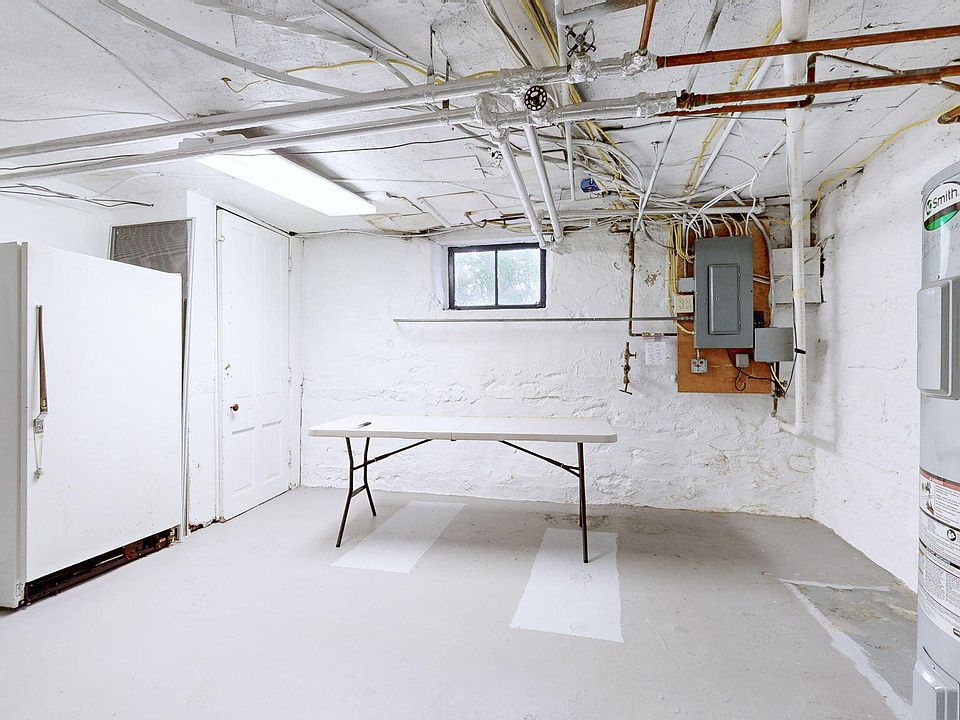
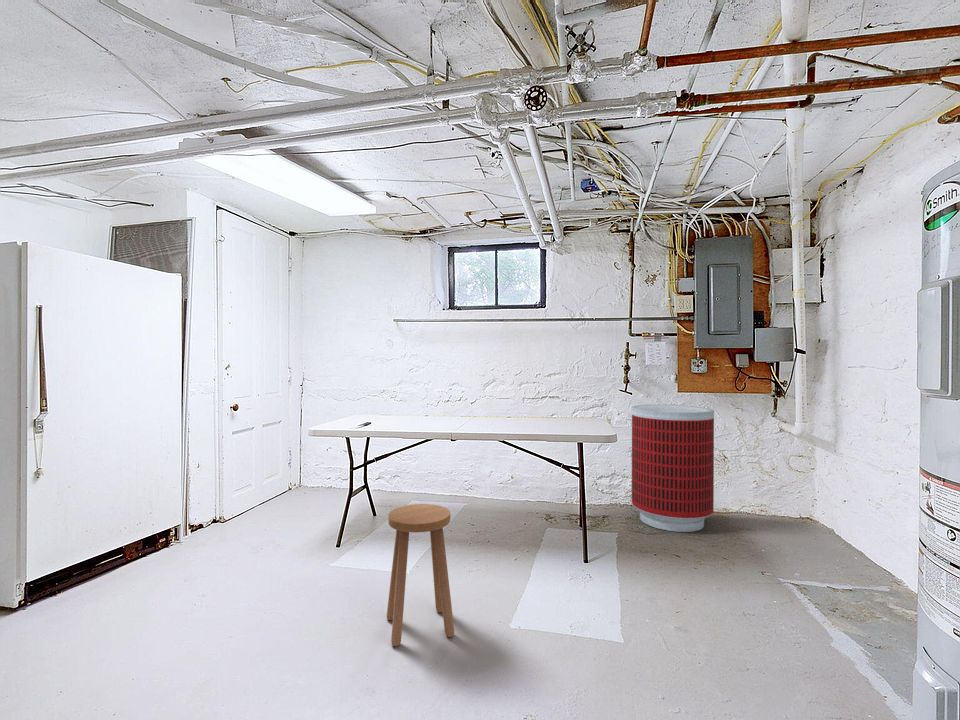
+ stool [386,503,455,647]
+ trash can [631,404,715,533]
